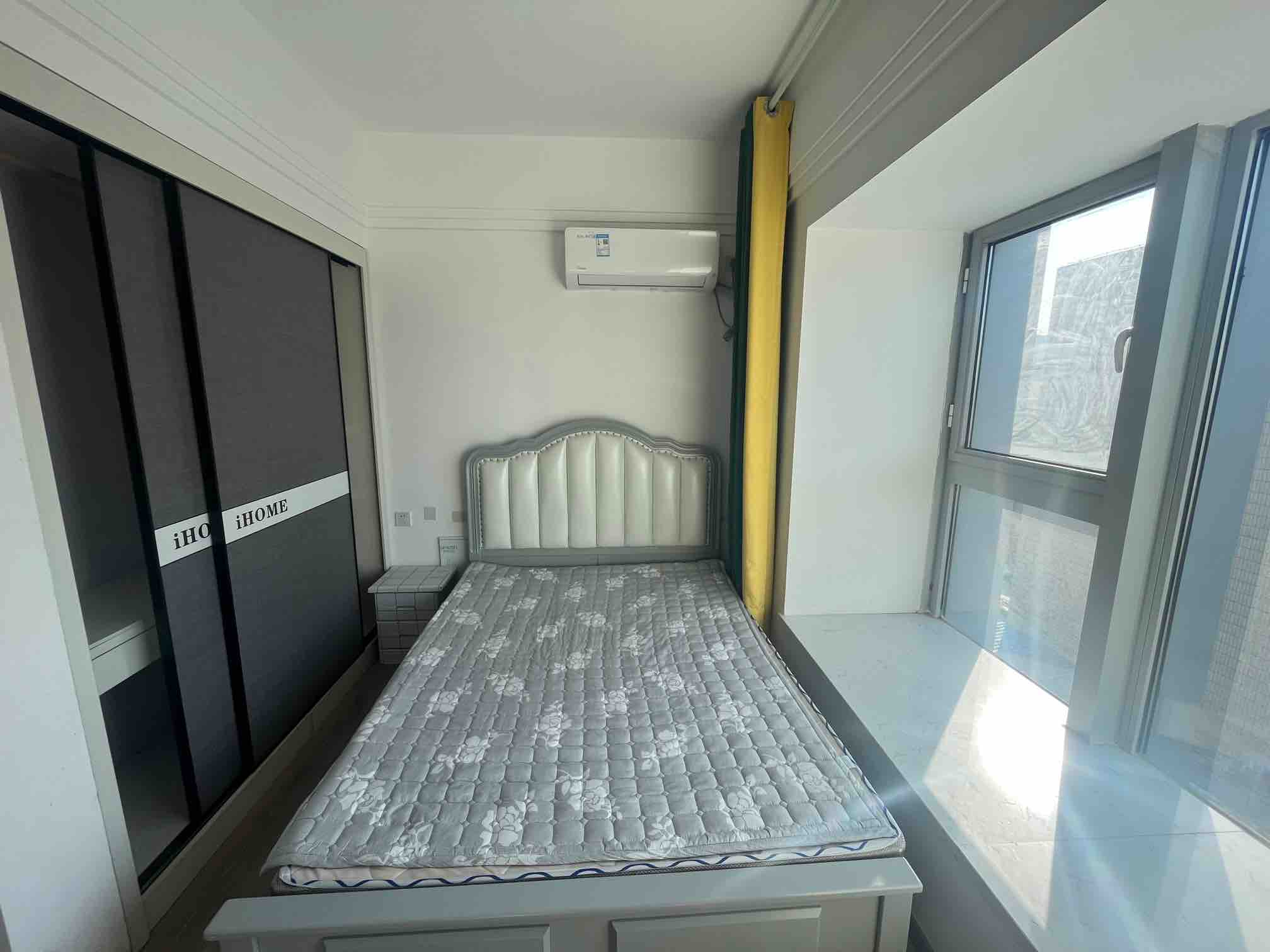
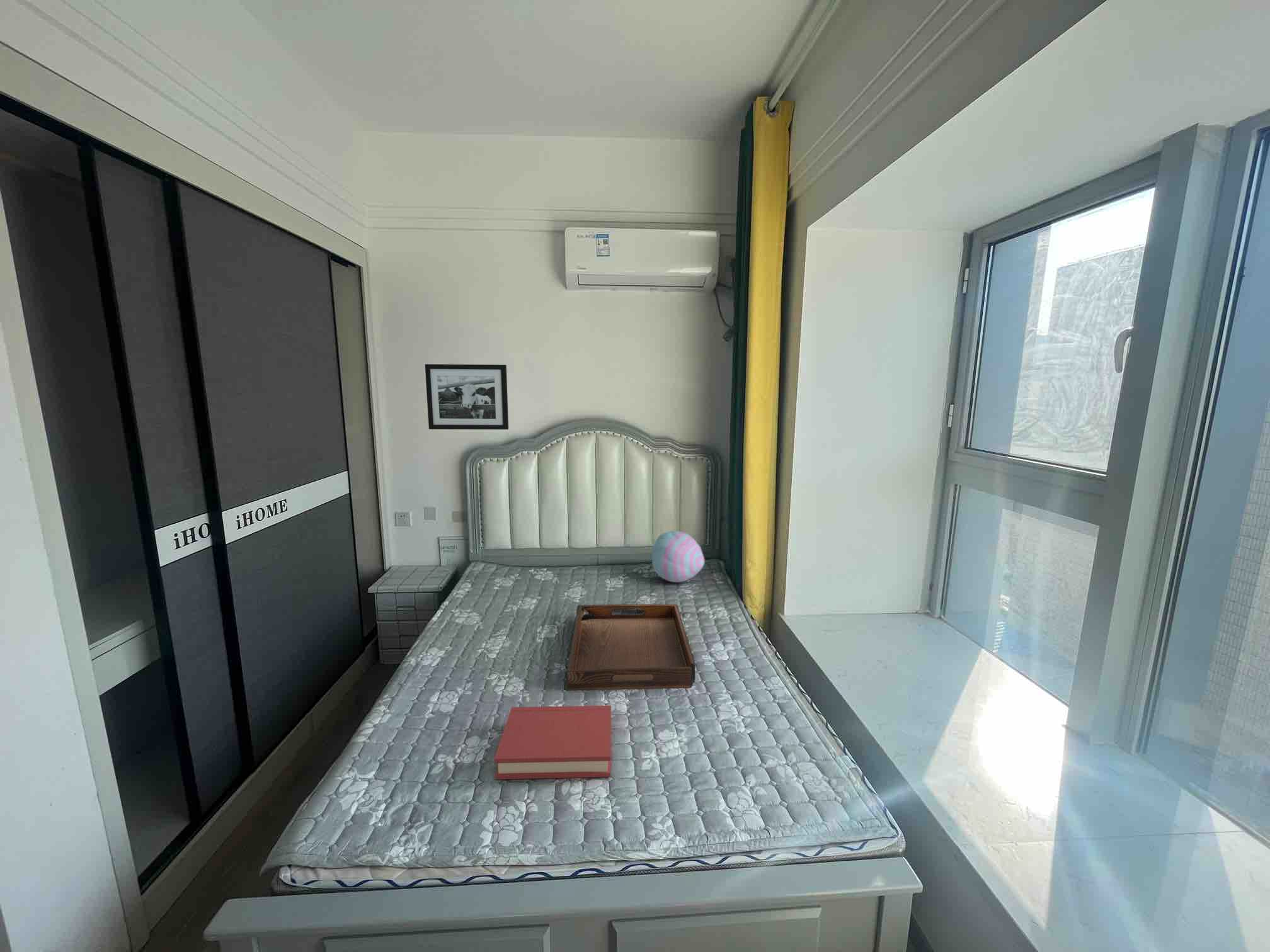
+ picture frame [424,363,509,430]
+ hardback book [494,705,612,780]
+ serving tray [566,604,696,691]
+ cushion [651,530,705,583]
